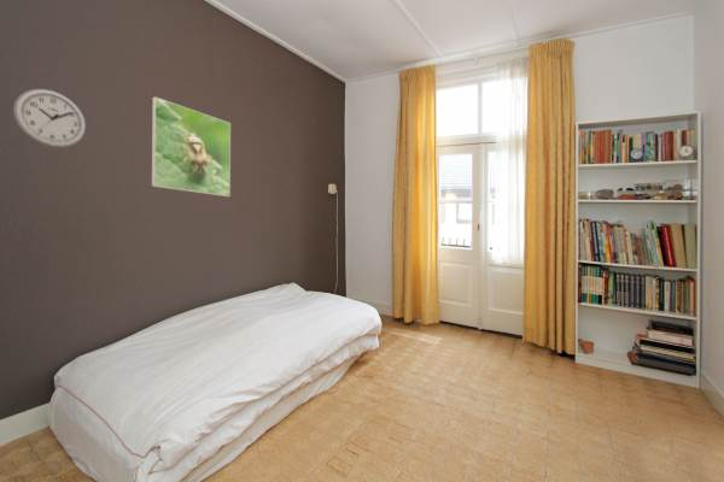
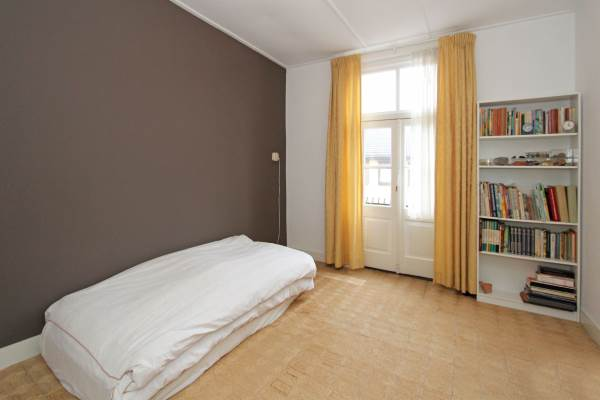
- wall clock [12,88,87,148]
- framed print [151,95,232,198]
